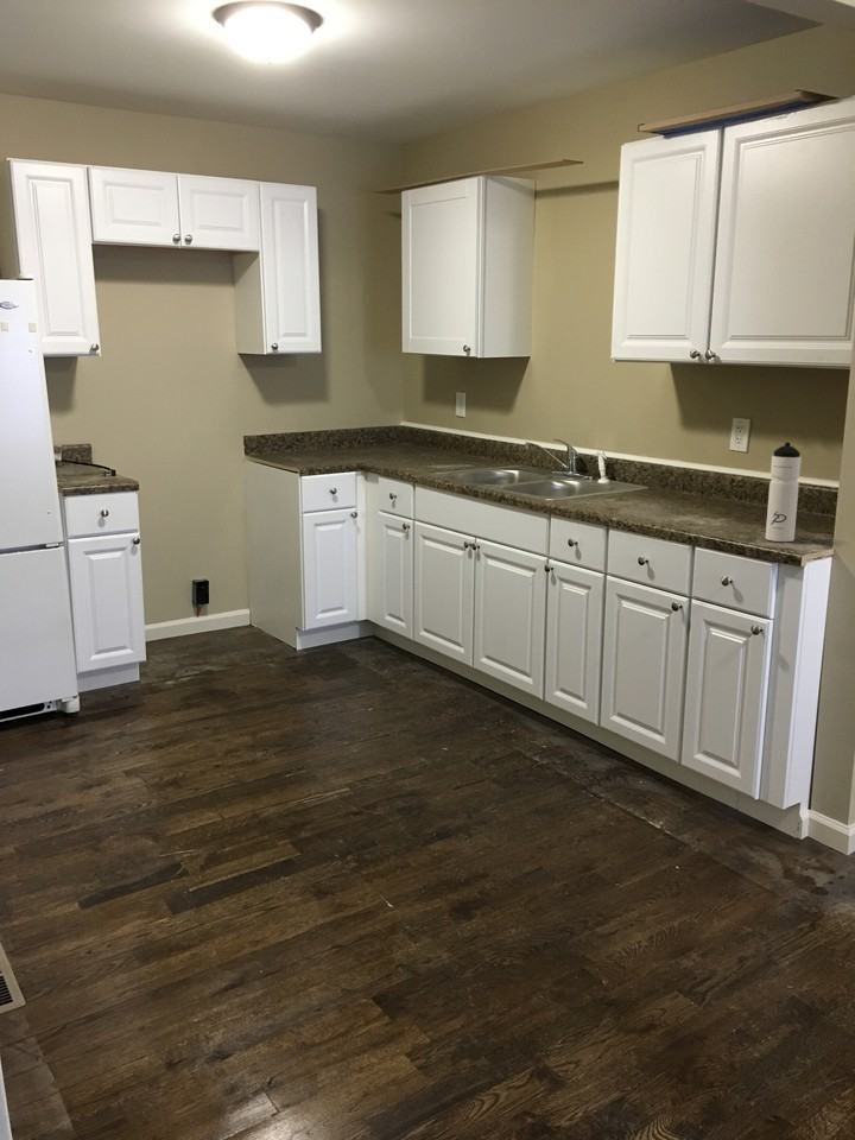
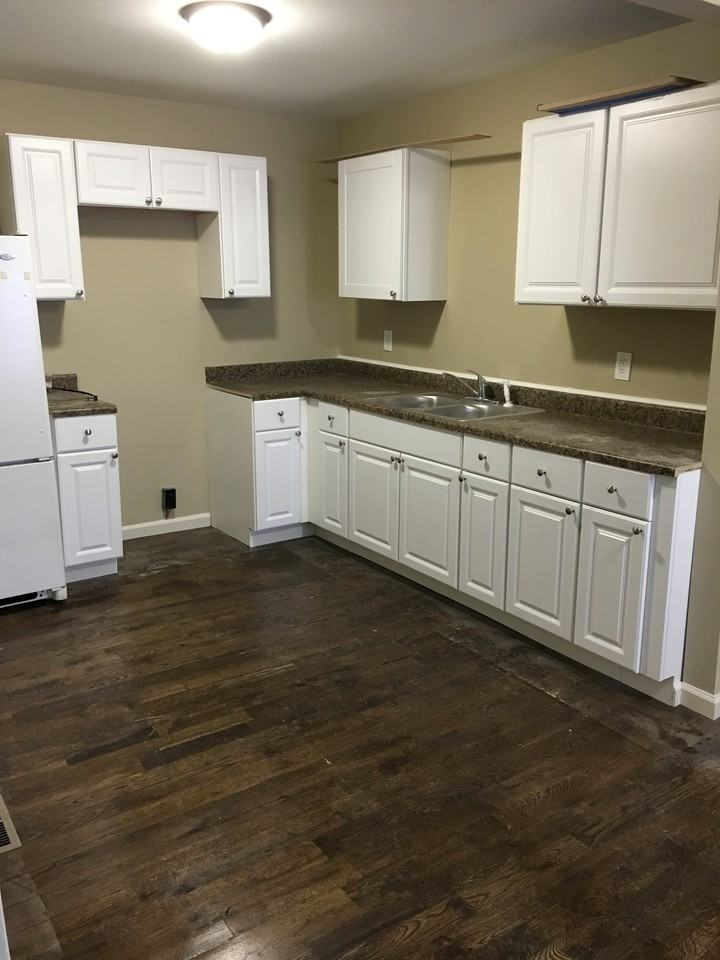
- water bottle [765,442,803,543]
